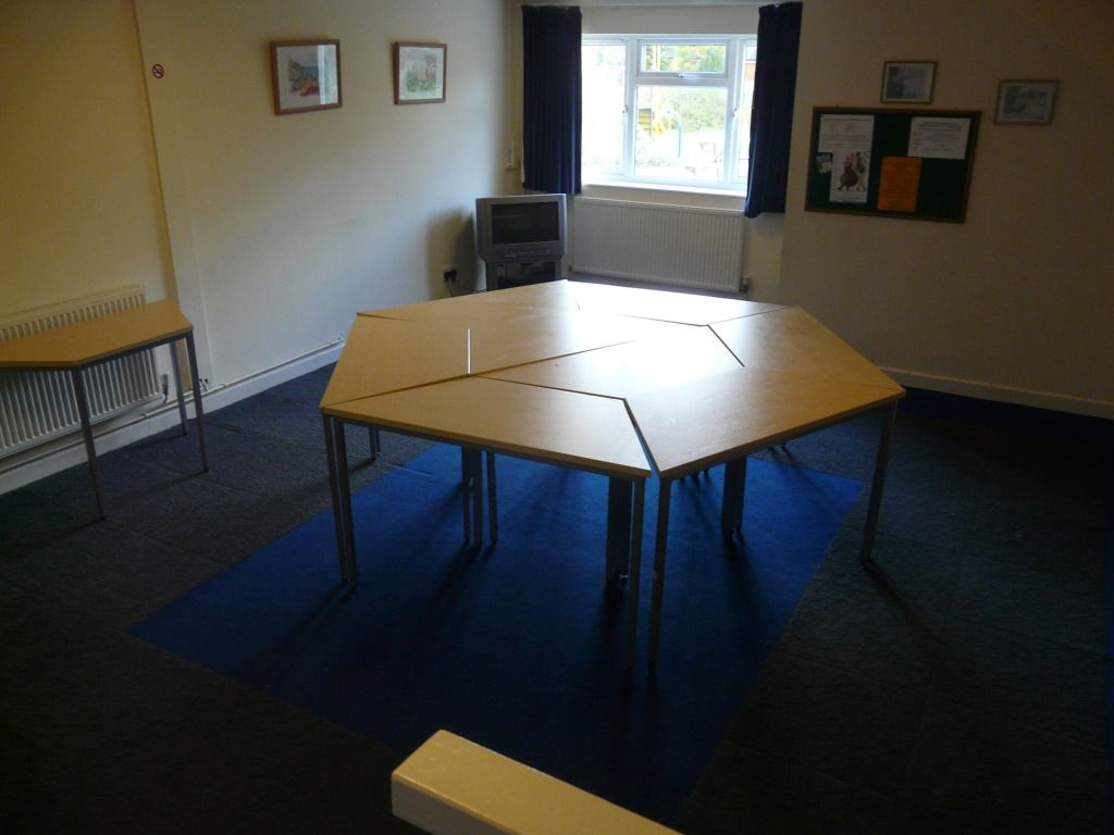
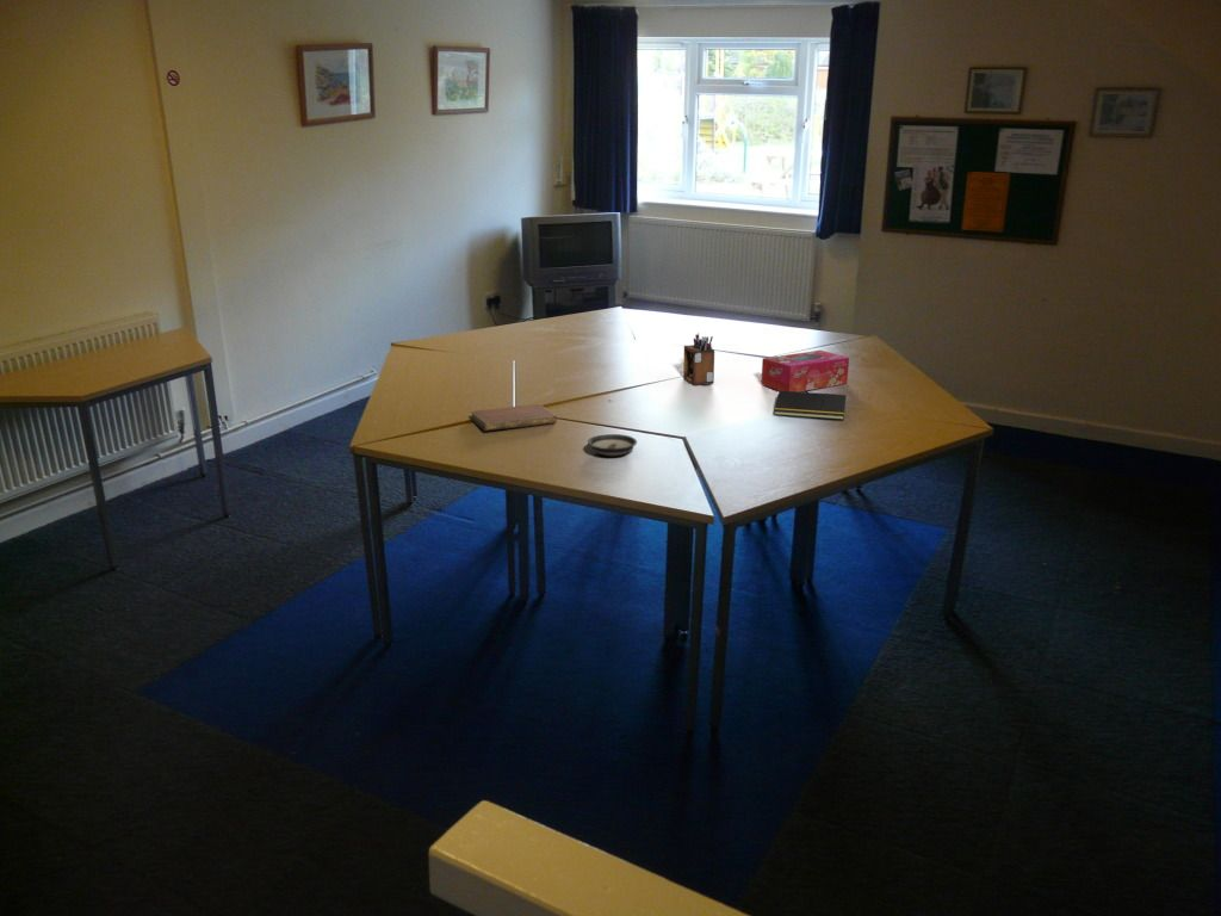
+ saucer [587,433,638,457]
+ notebook [470,403,558,432]
+ tissue box [760,349,850,392]
+ notepad [774,390,848,421]
+ desk organizer [682,333,715,386]
